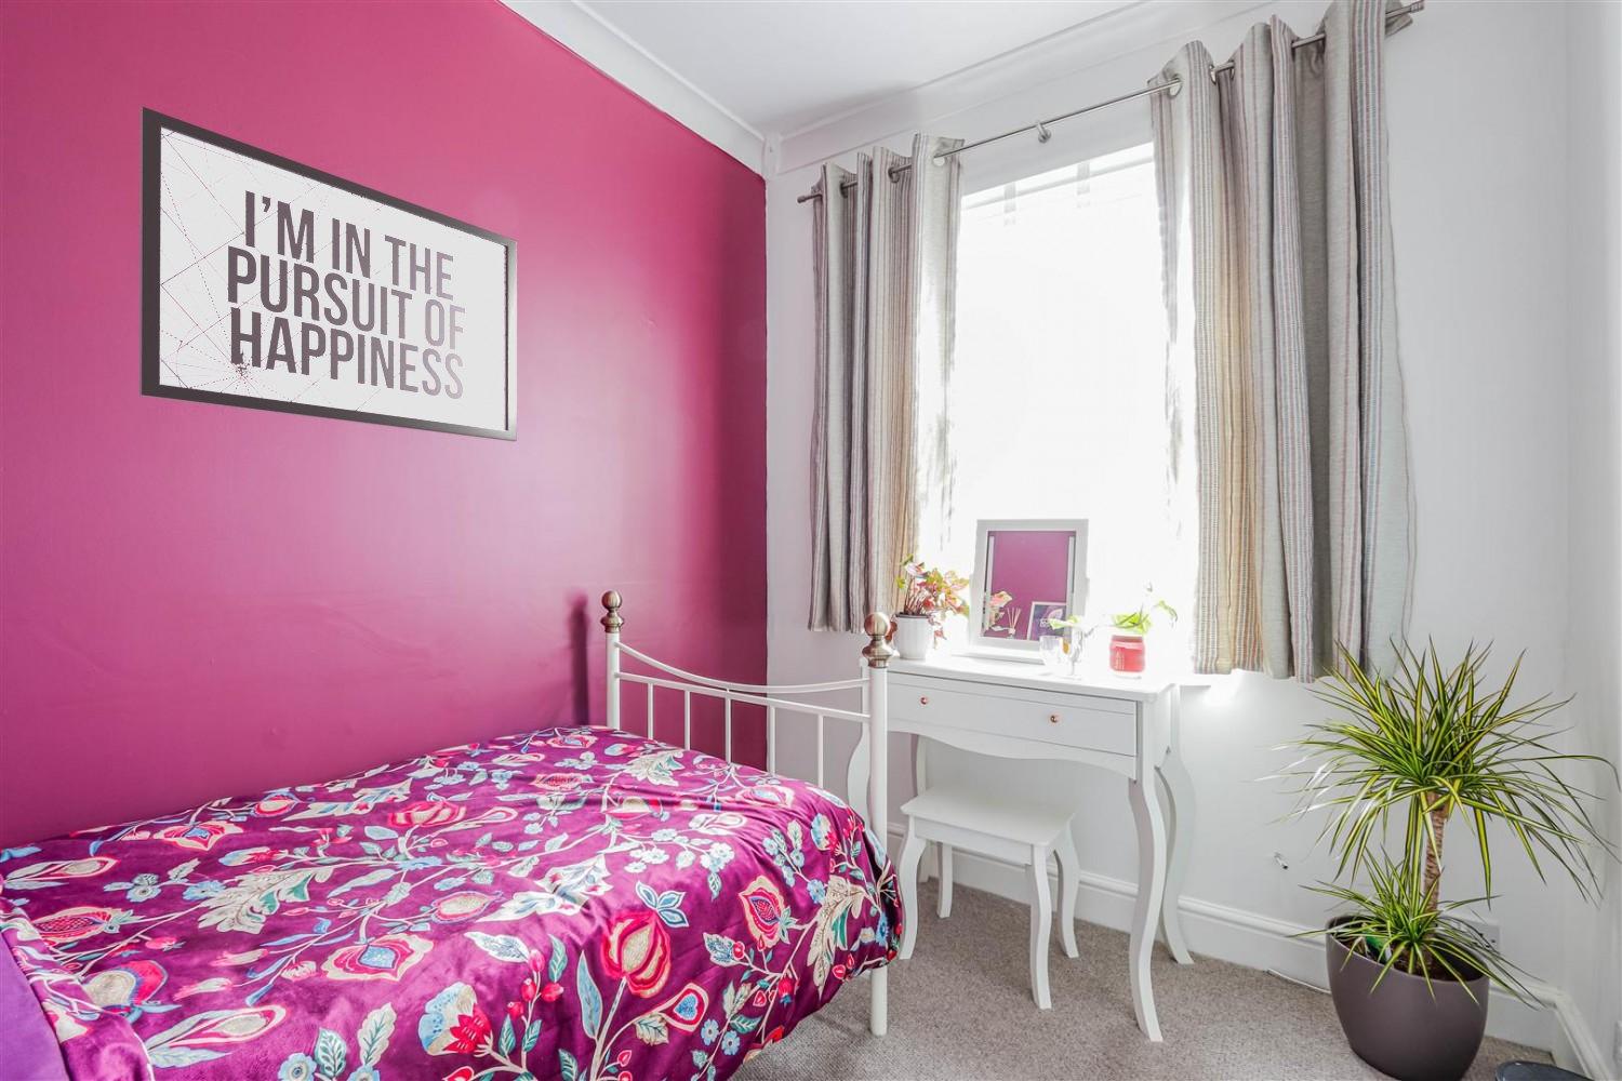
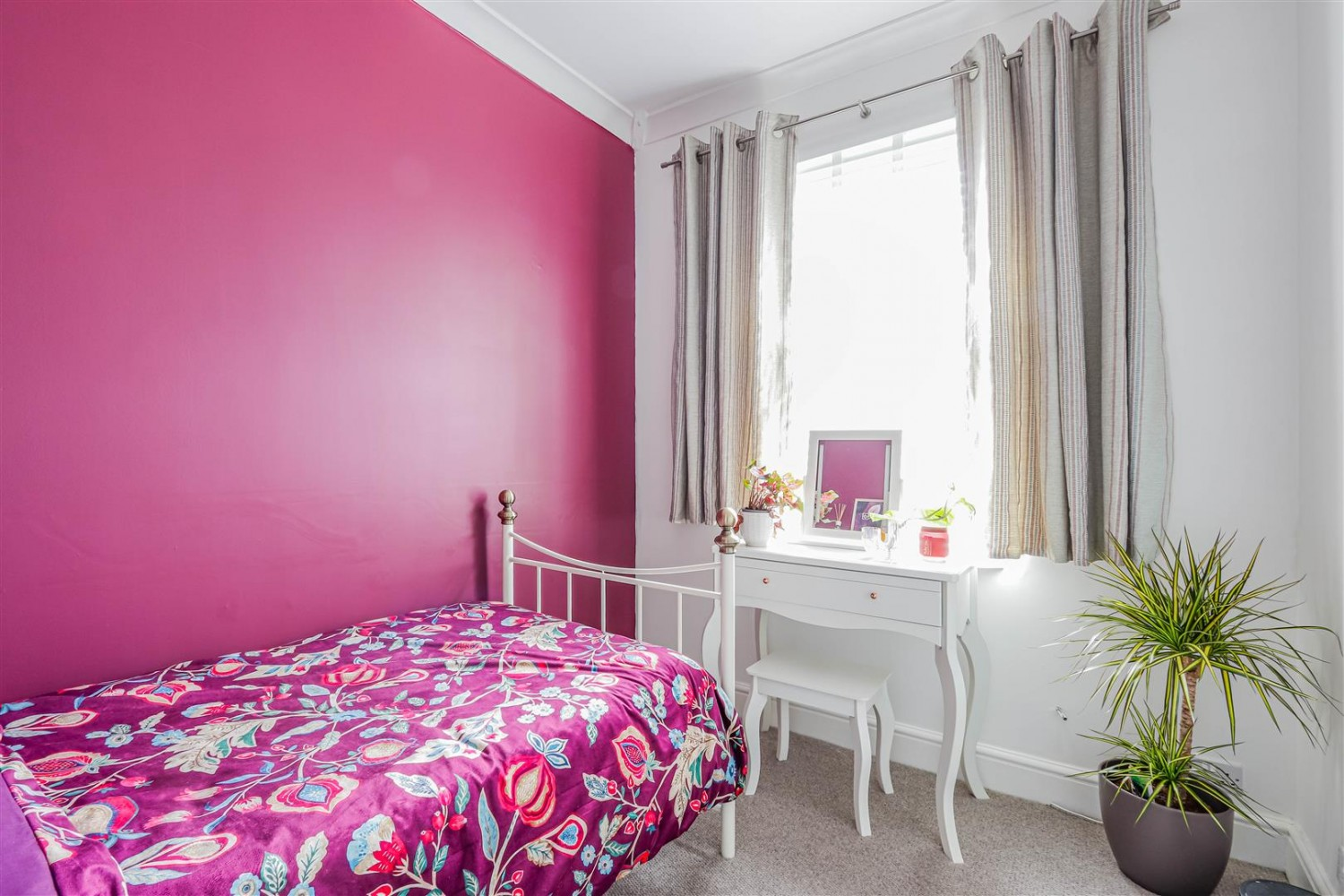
- mirror [139,106,518,442]
